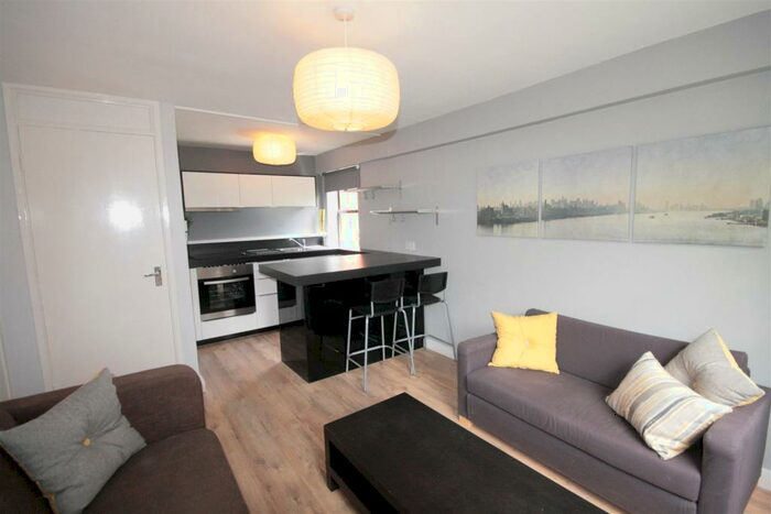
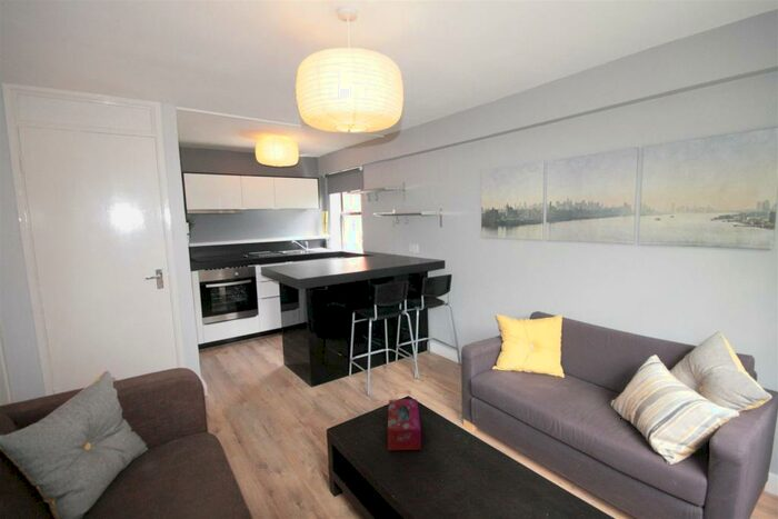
+ tissue box [387,398,422,451]
